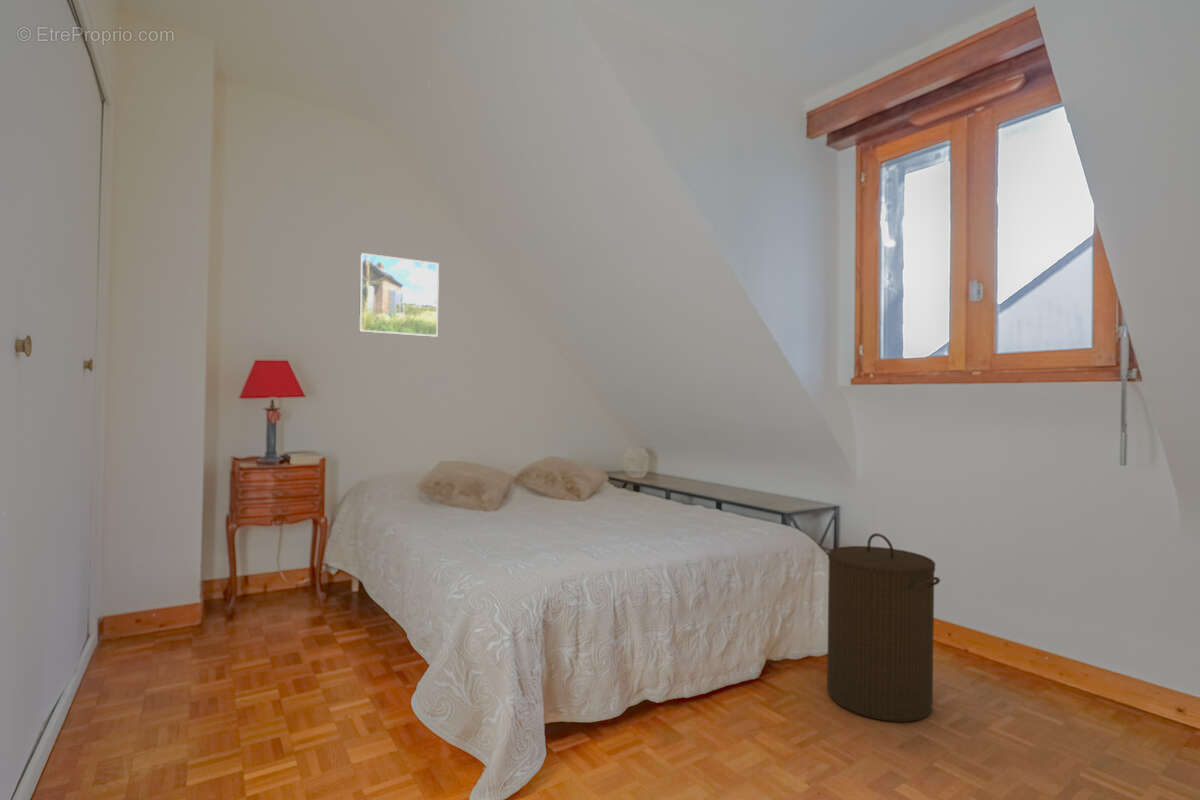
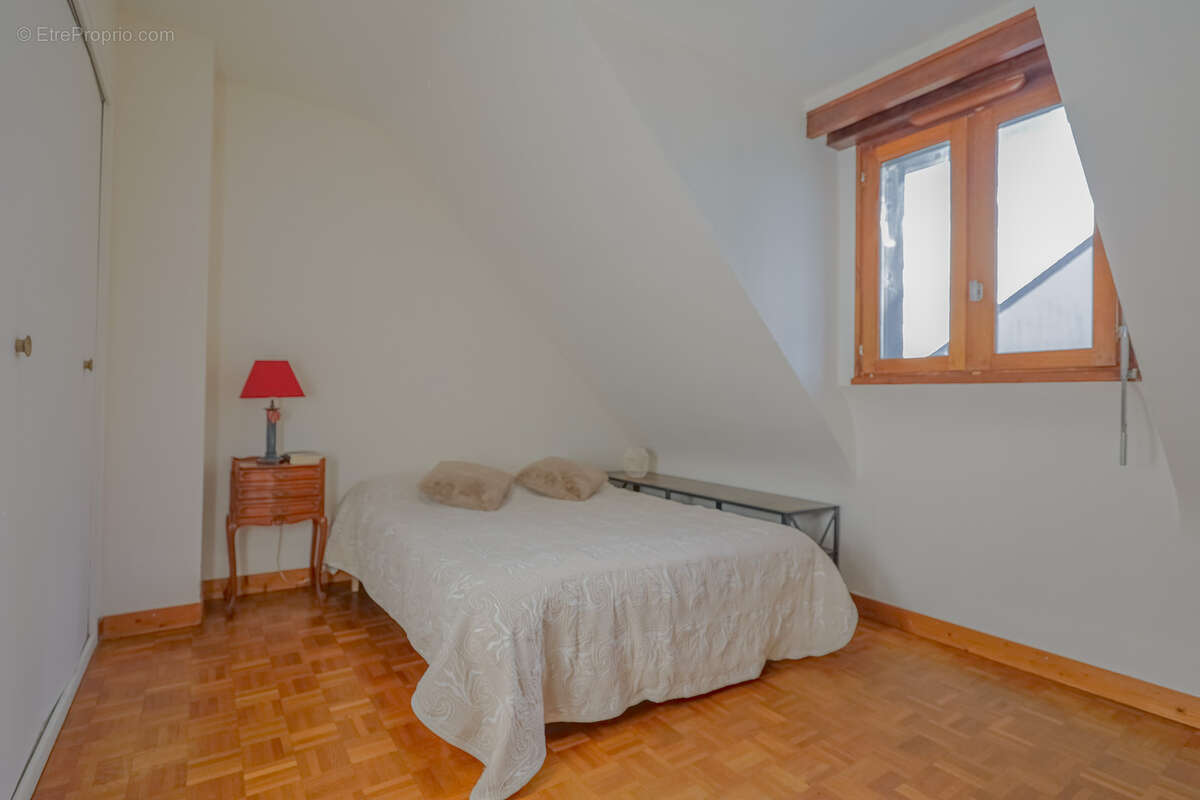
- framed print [358,252,440,338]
- laundry hamper [826,532,941,723]
